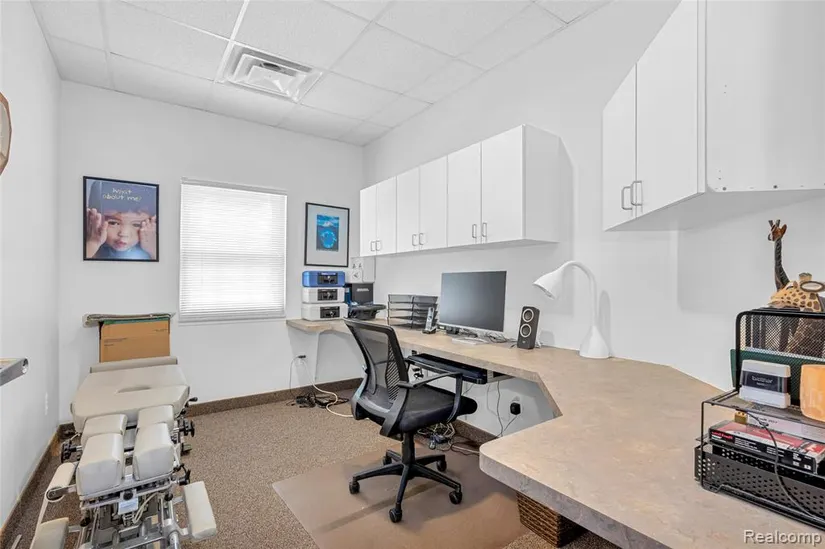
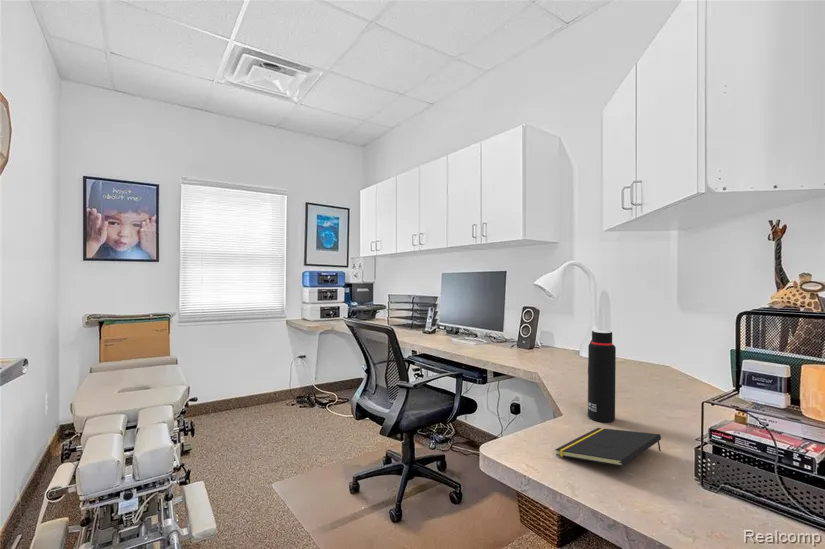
+ notepad [554,427,662,467]
+ water bottle [587,330,617,423]
